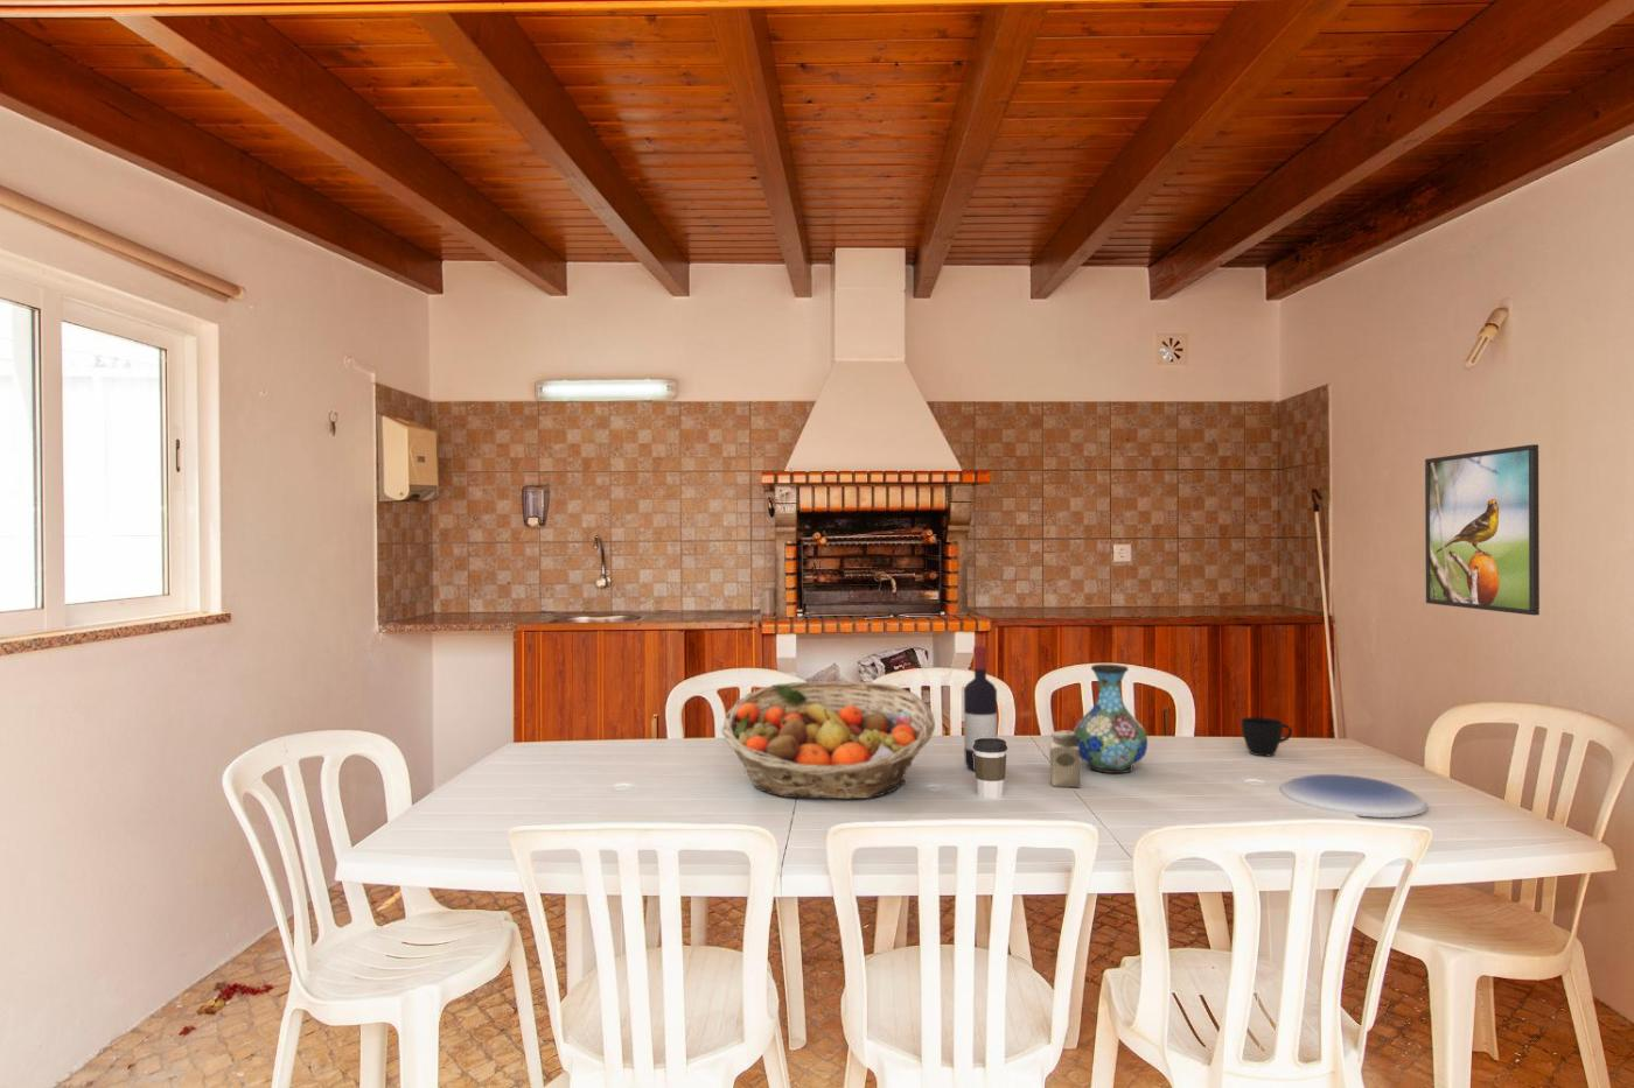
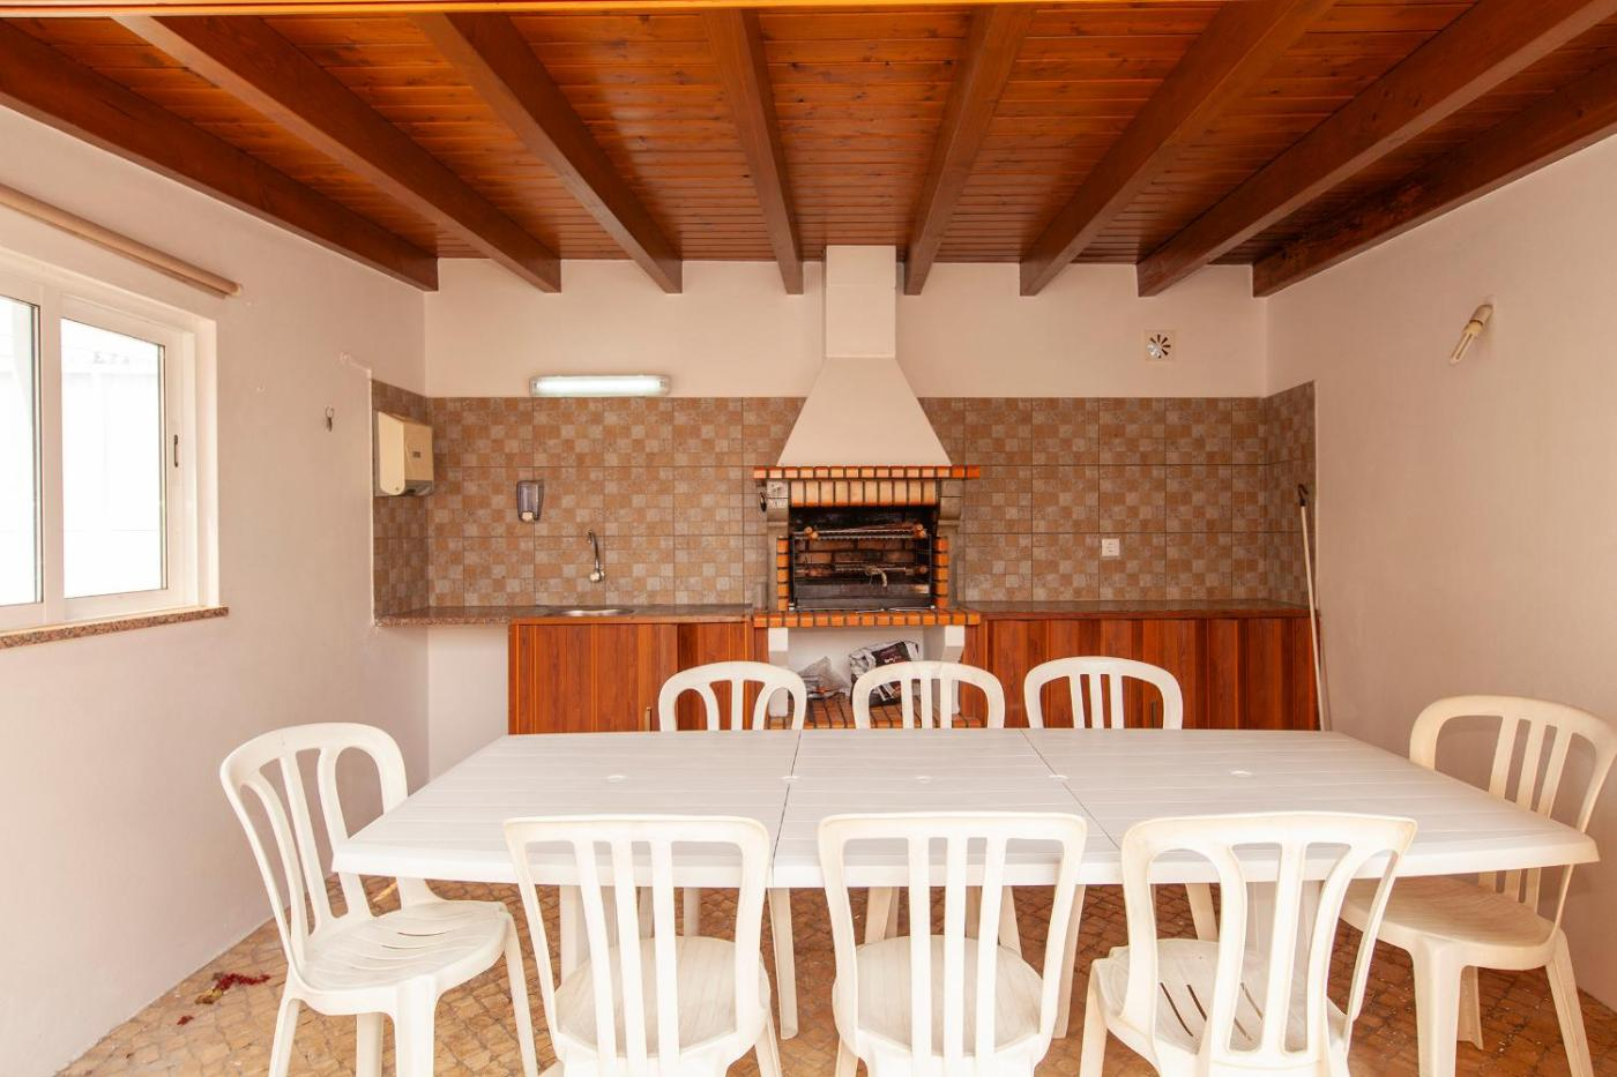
- fruit basket [720,680,935,800]
- coffee cup [972,737,1008,800]
- wine bottle [963,645,997,772]
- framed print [1424,443,1540,617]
- cup [1239,716,1293,756]
- vase [1073,663,1148,775]
- plate [1279,773,1429,818]
- salt shaker [1050,729,1081,788]
